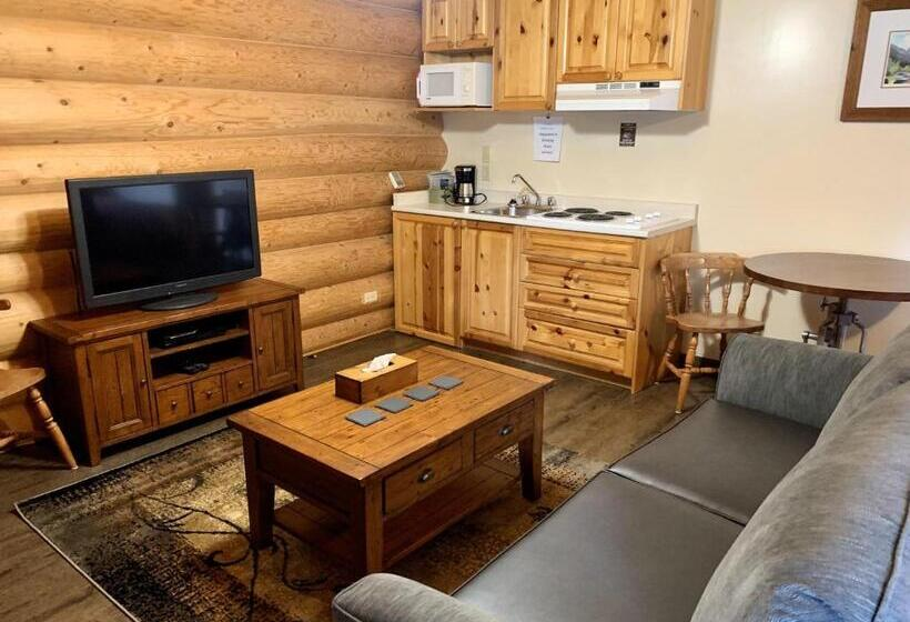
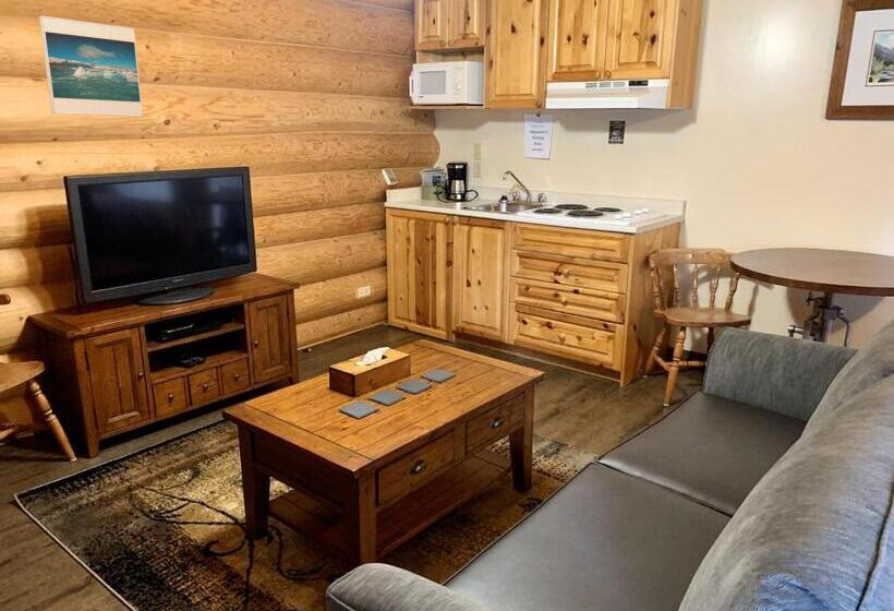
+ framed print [38,15,144,118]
